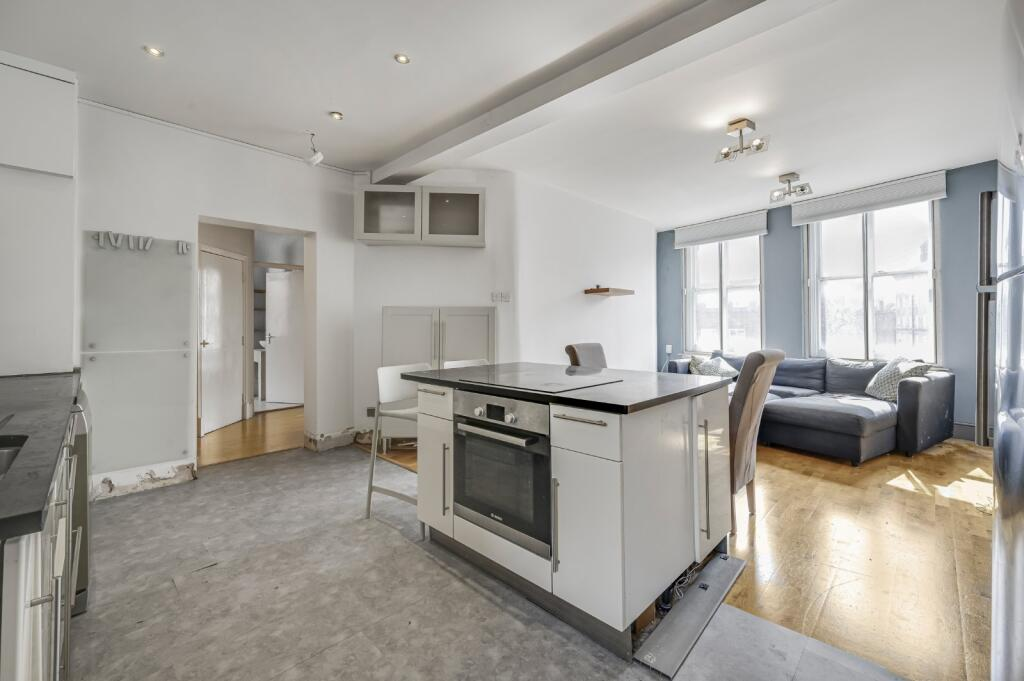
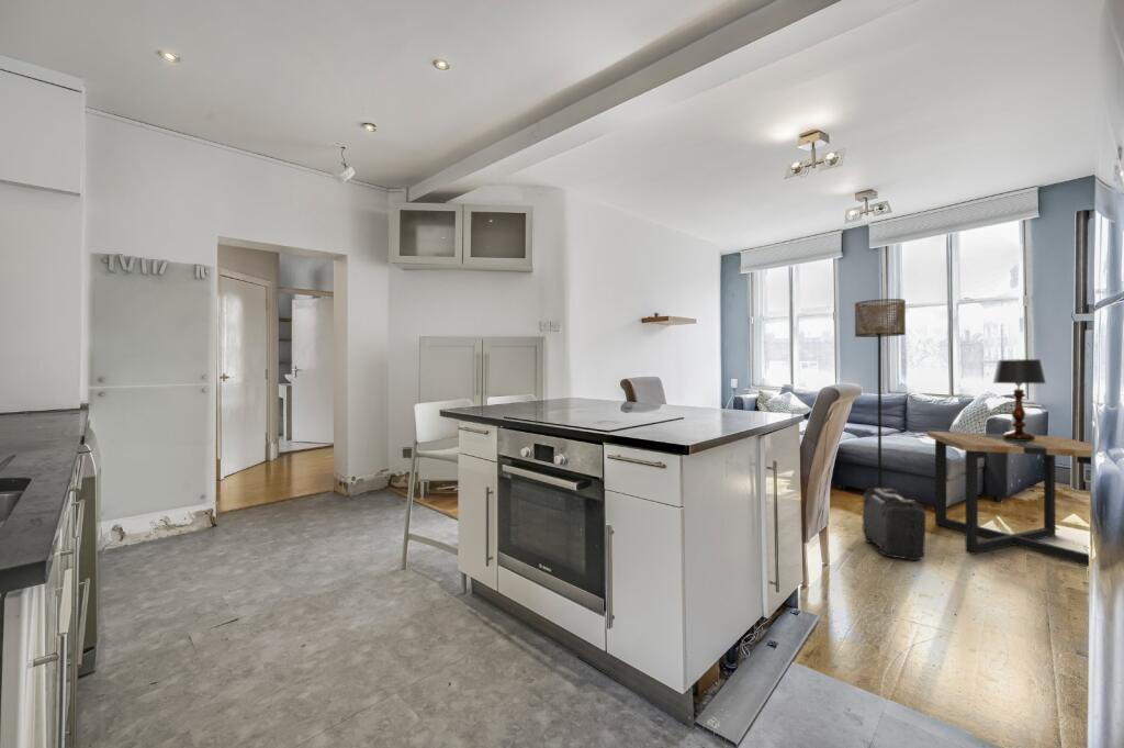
+ table lamp [991,358,1047,440]
+ side table [926,431,1093,567]
+ backpack [861,488,928,562]
+ floor lamp [854,298,907,489]
